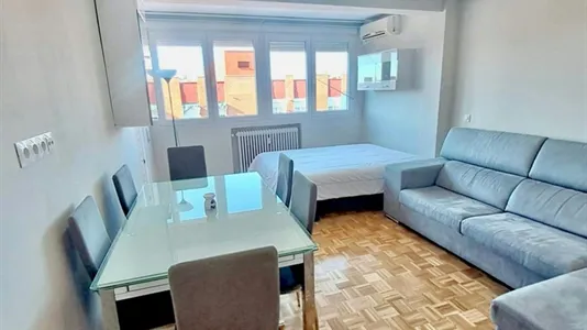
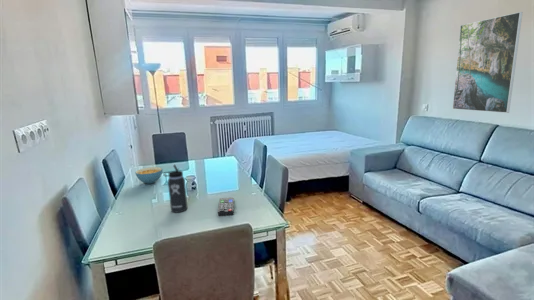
+ thermos bottle [162,164,188,214]
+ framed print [452,11,523,114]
+ remote control [217,196,235,217]
+ cereal bowl [134,166,164,185]
